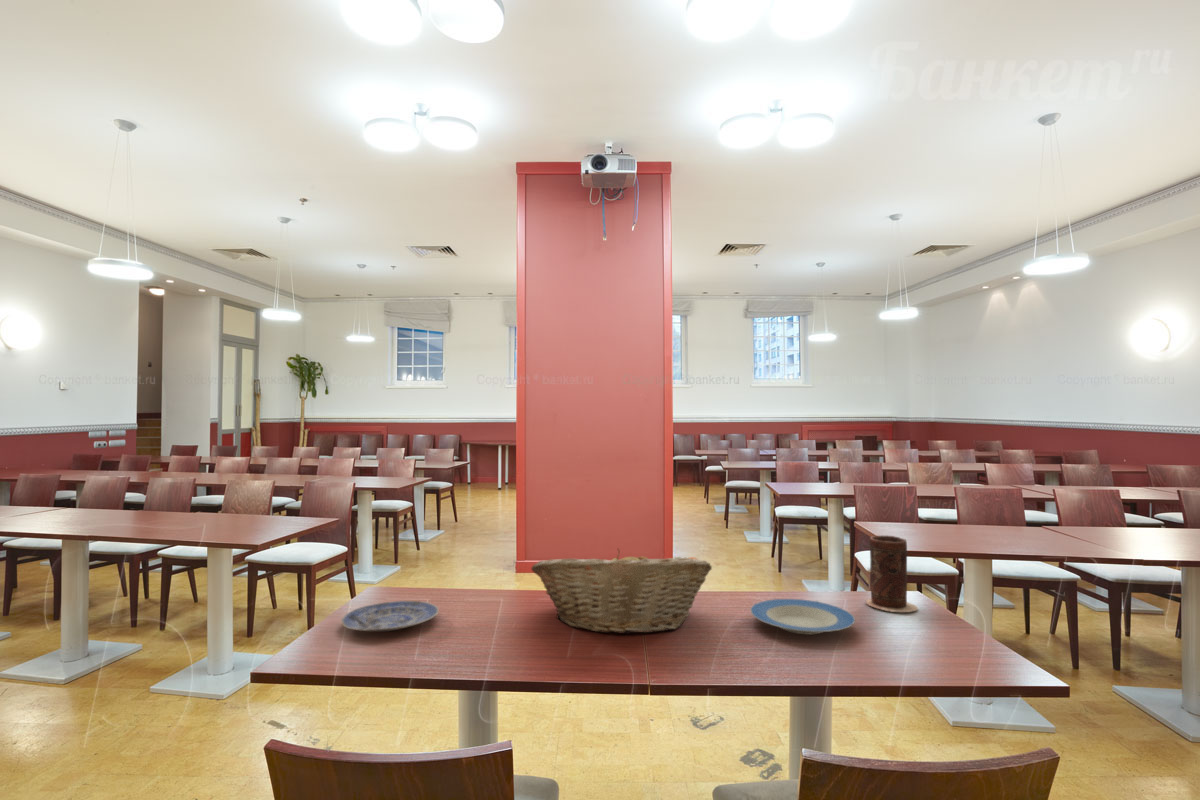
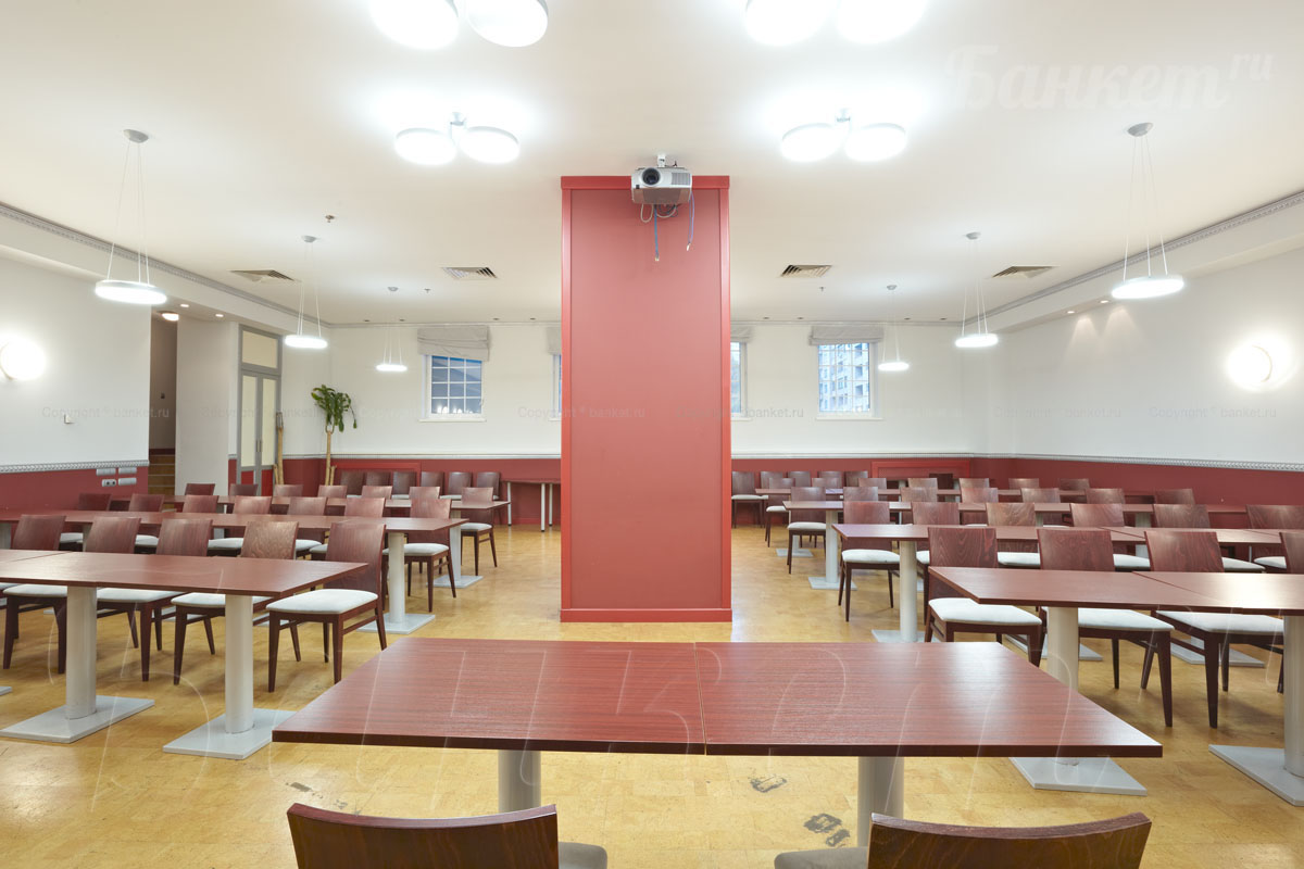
- vase [865,534,919,613]
- fruit basket [530,548,713,635]
- plate [340,600,440,632]
- plate [749,598,856,635]
